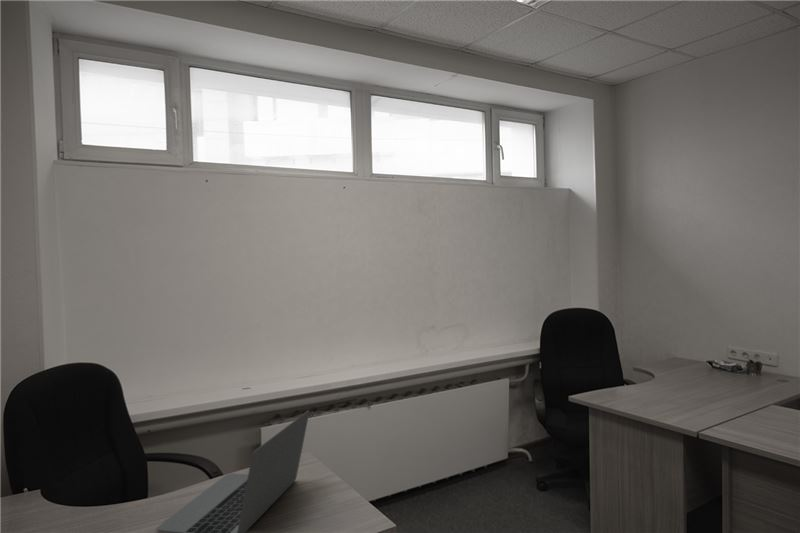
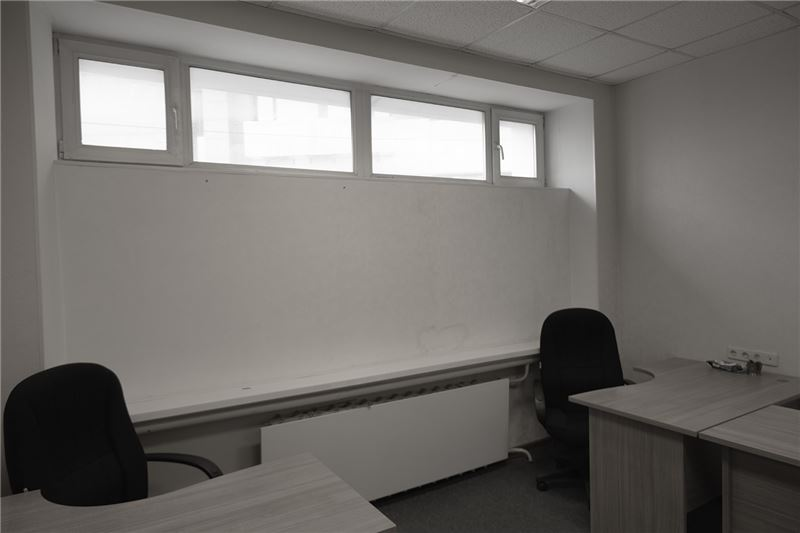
- laptop [155,409,310,533]
